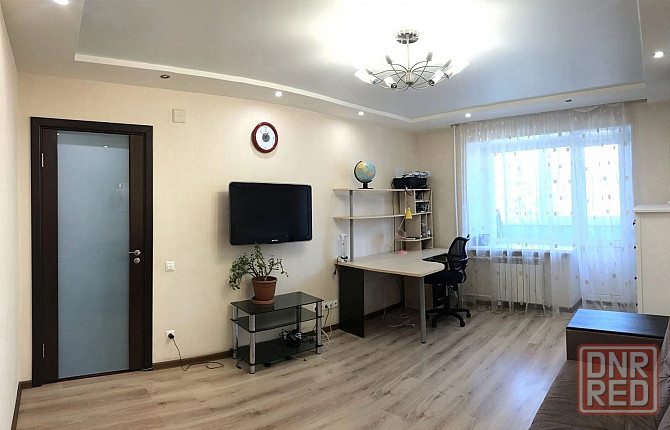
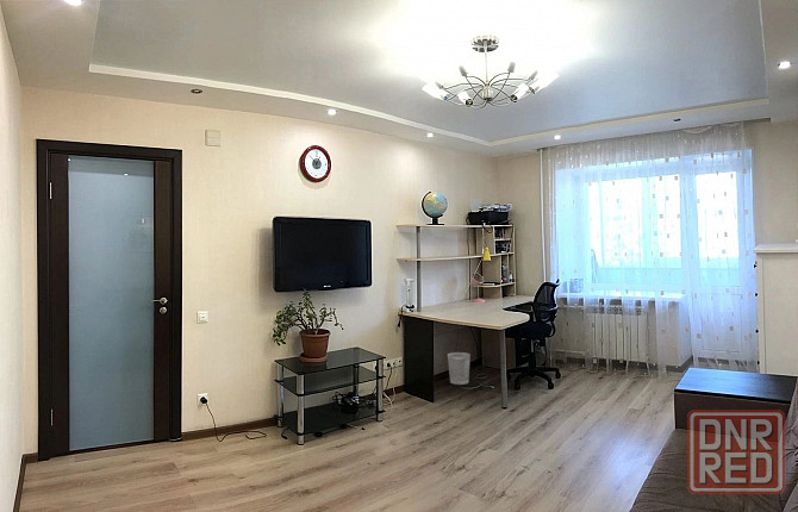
+ wastebasket [447,351,472,386]
